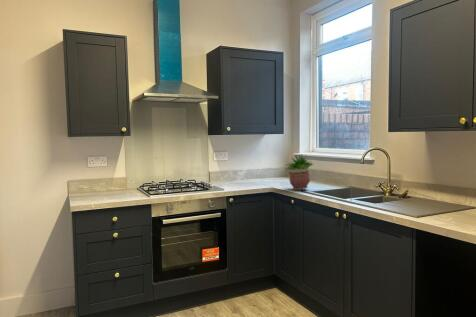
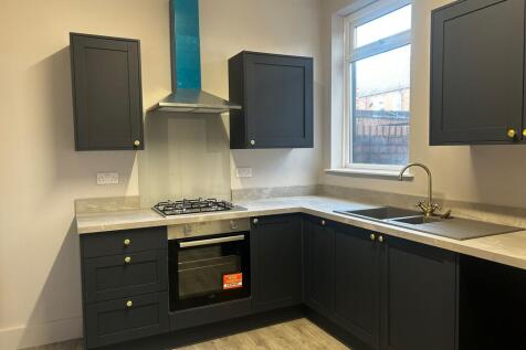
- potted plant [283,153,314,191]
